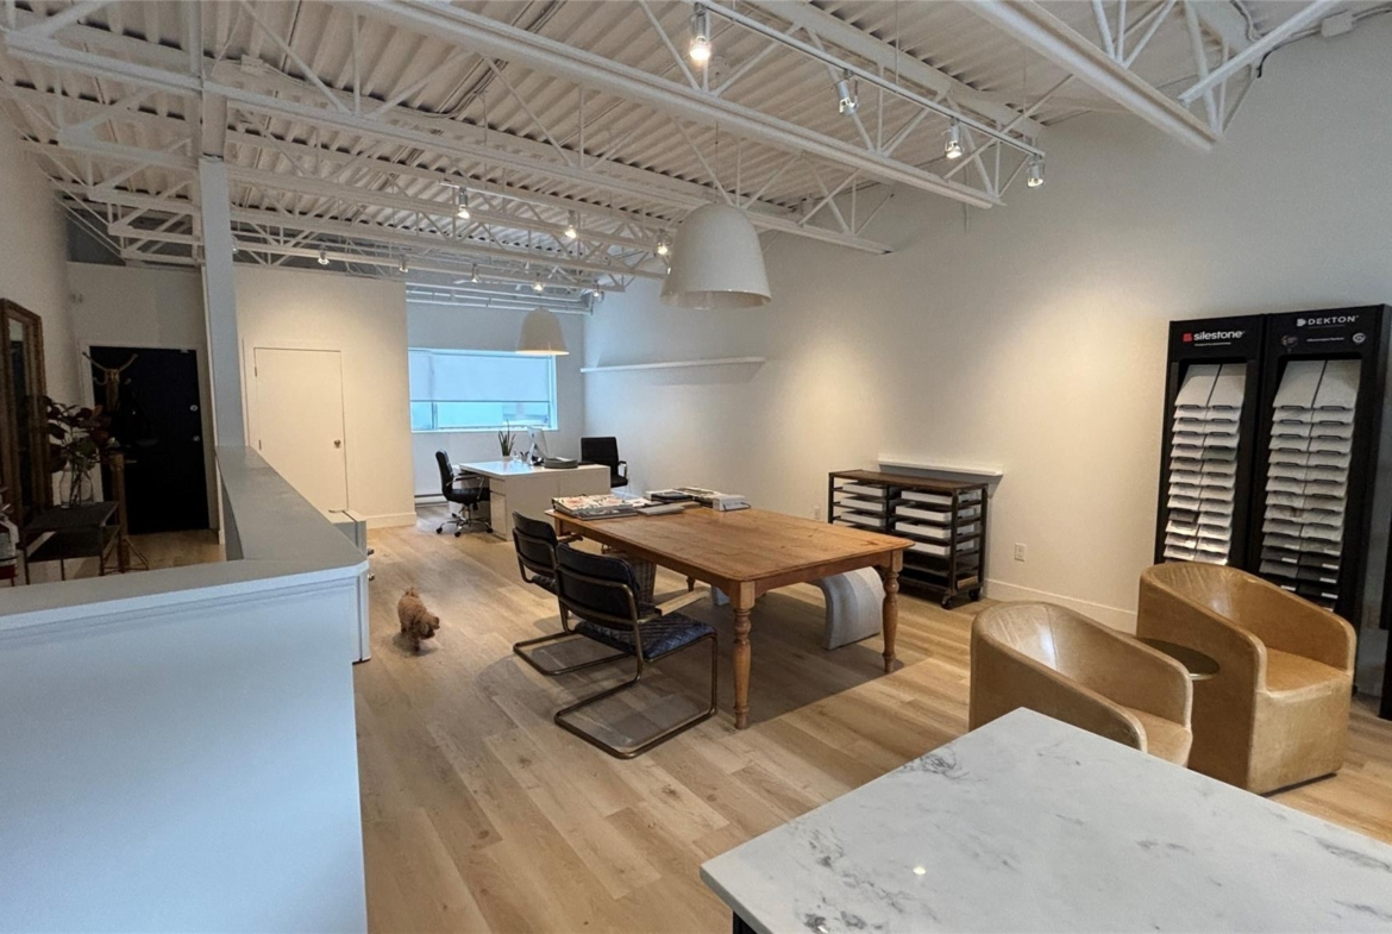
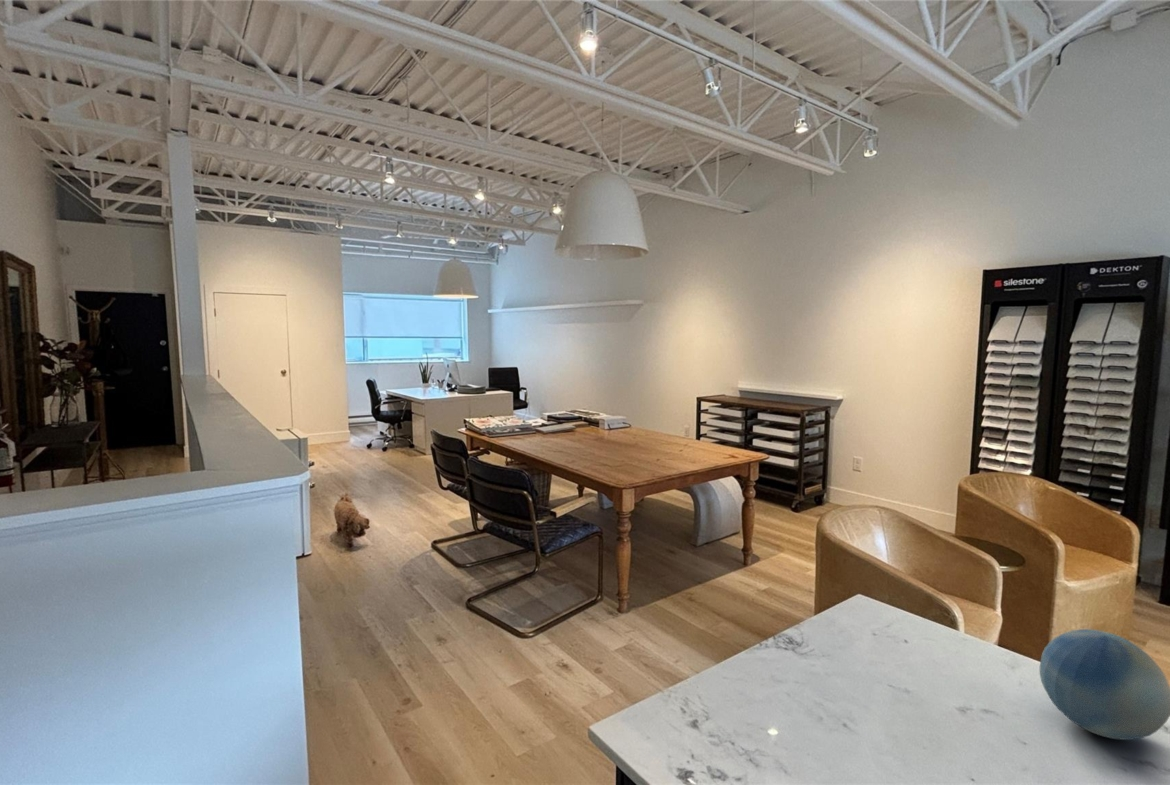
+ decorative ball [1039,628,1170,741]
